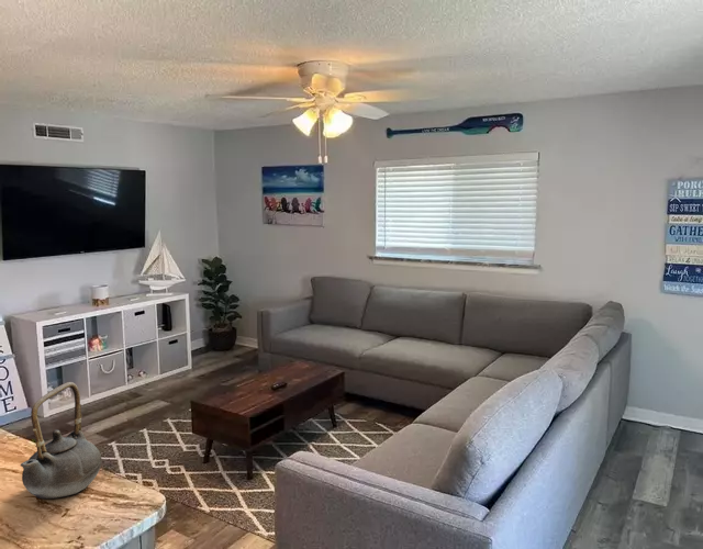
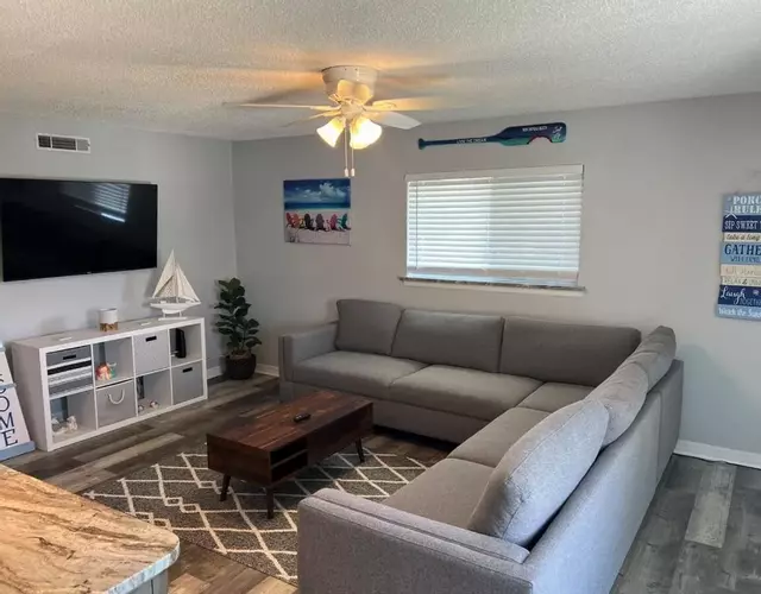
- teapot [20,381,103,500]
